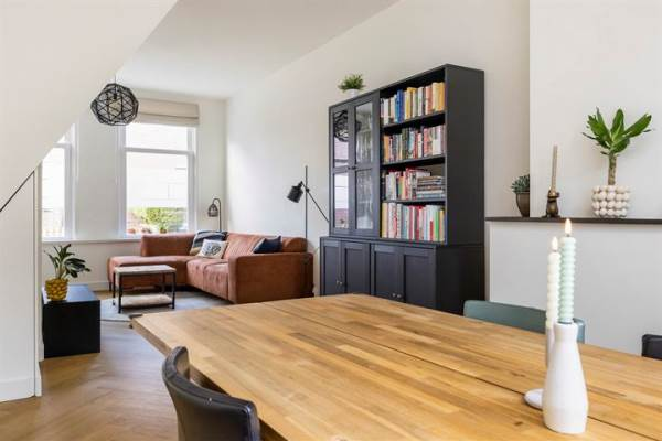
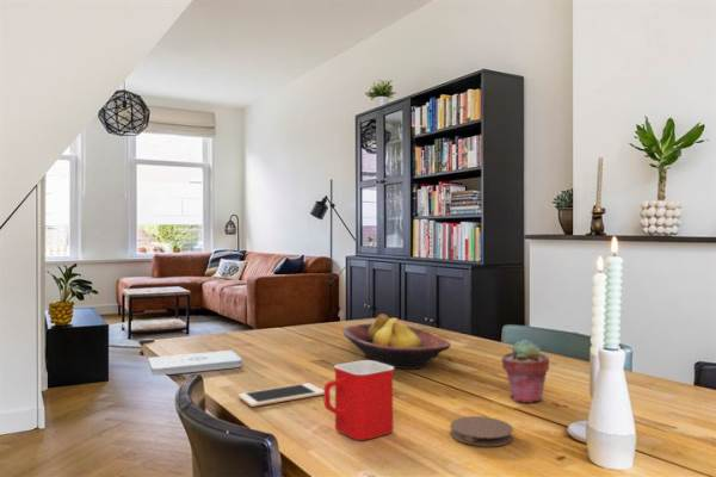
+ potted succulent [500,337,550,404]
+ notepad [147,349,243,377]
+ mug [323,359,395,441]
+ cell phone [237,382,325,408]
+ coaster [450,415,514,447]
+ fruit bowl [341,312,451,370]
